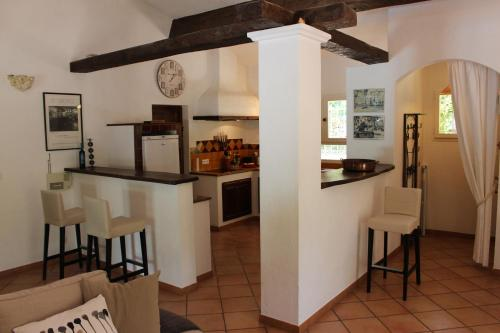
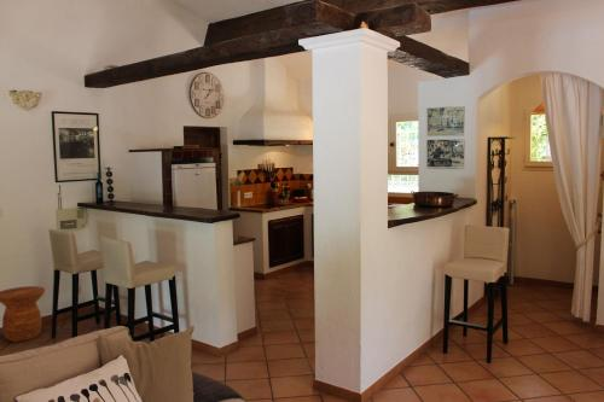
+ side table [0,285,46,343]
